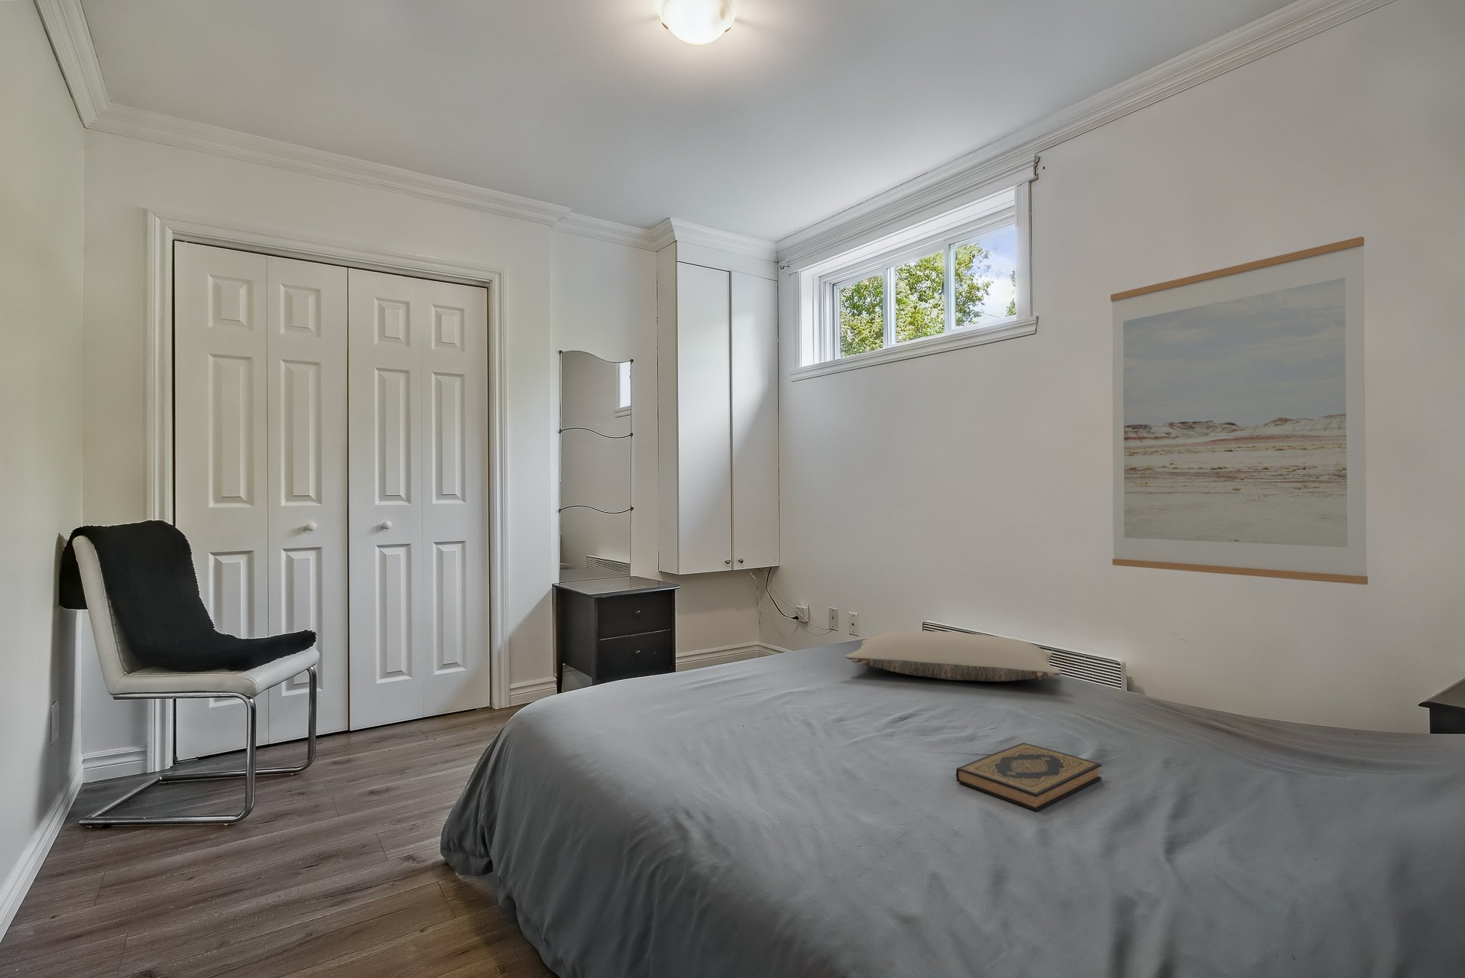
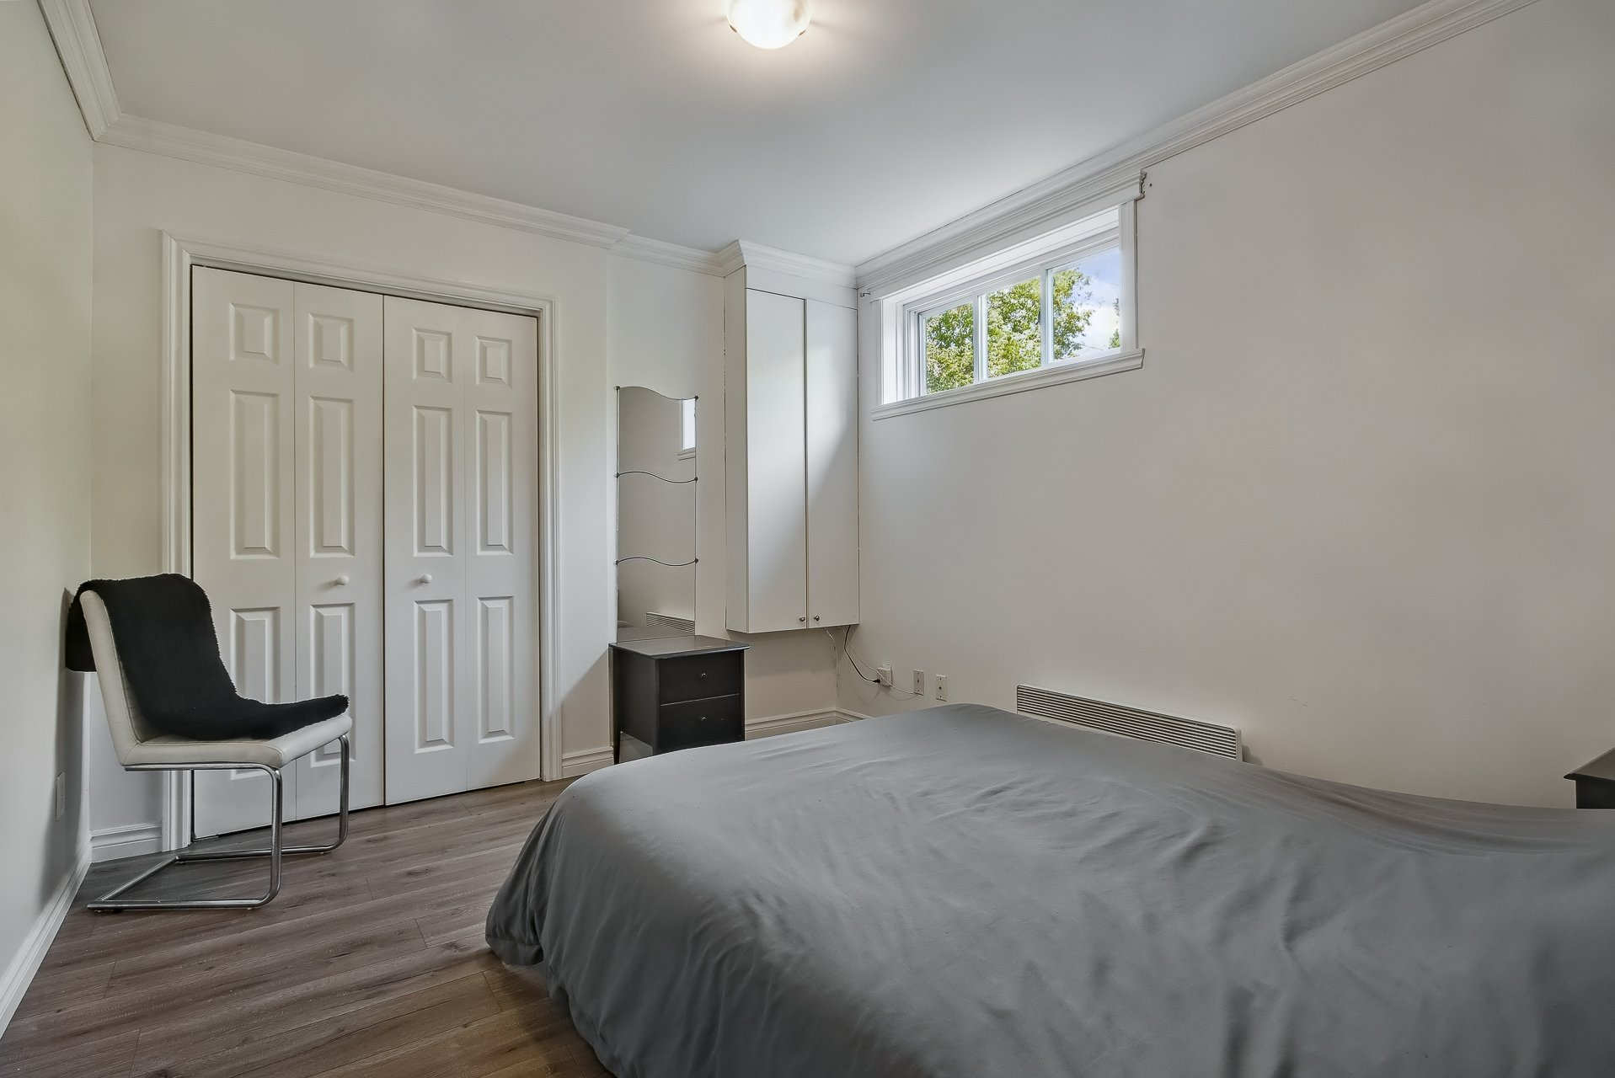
- wall art [1109,236,1369,585]
- pillow [845,630,1063,682]
- hardback book [955,742,1101,812]
